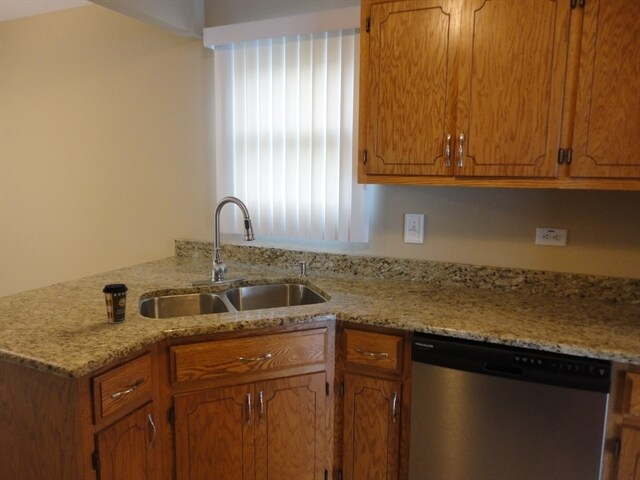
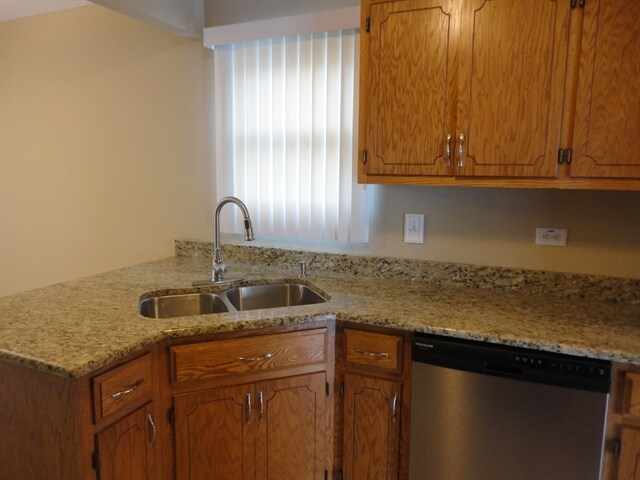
- coffee cup [101,283,129,324]
